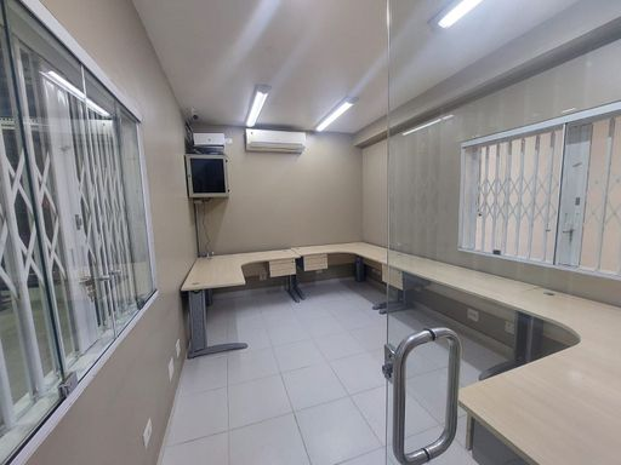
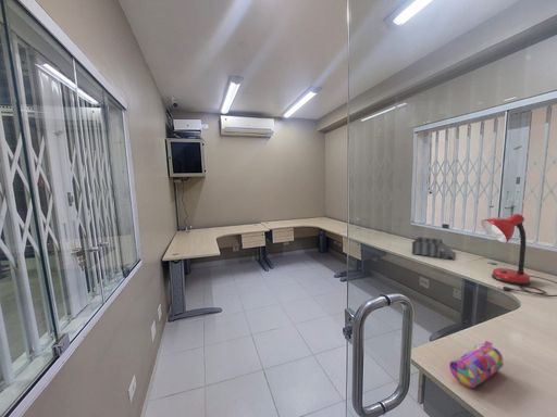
+ desk lamp [481,213,557,298]
+ pencil case [448,340,505,389]
+ desk organizer [411,236,456,261]
